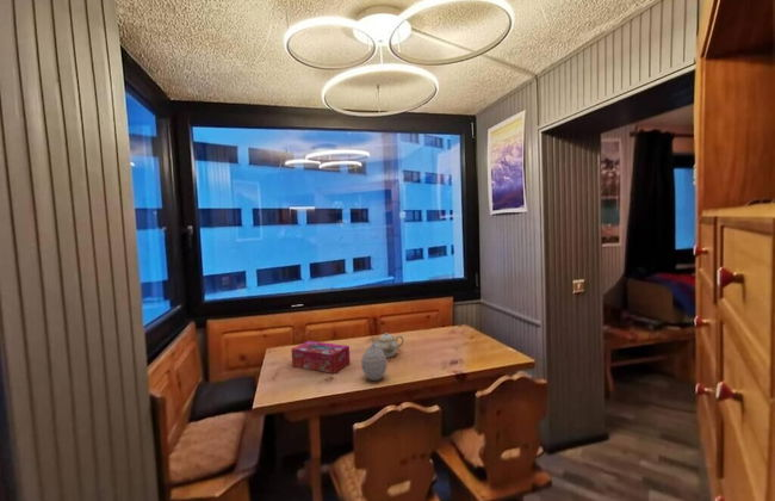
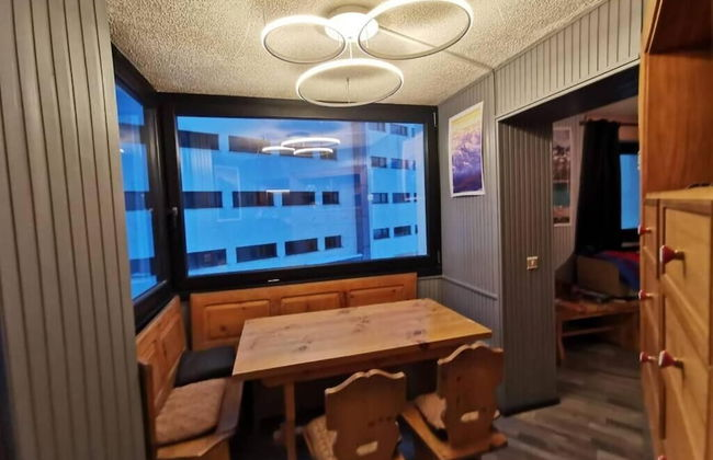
- vase [360,344,388,382]
- teapot [370,332,405,359]
- tissue box [290,340,352,375]
